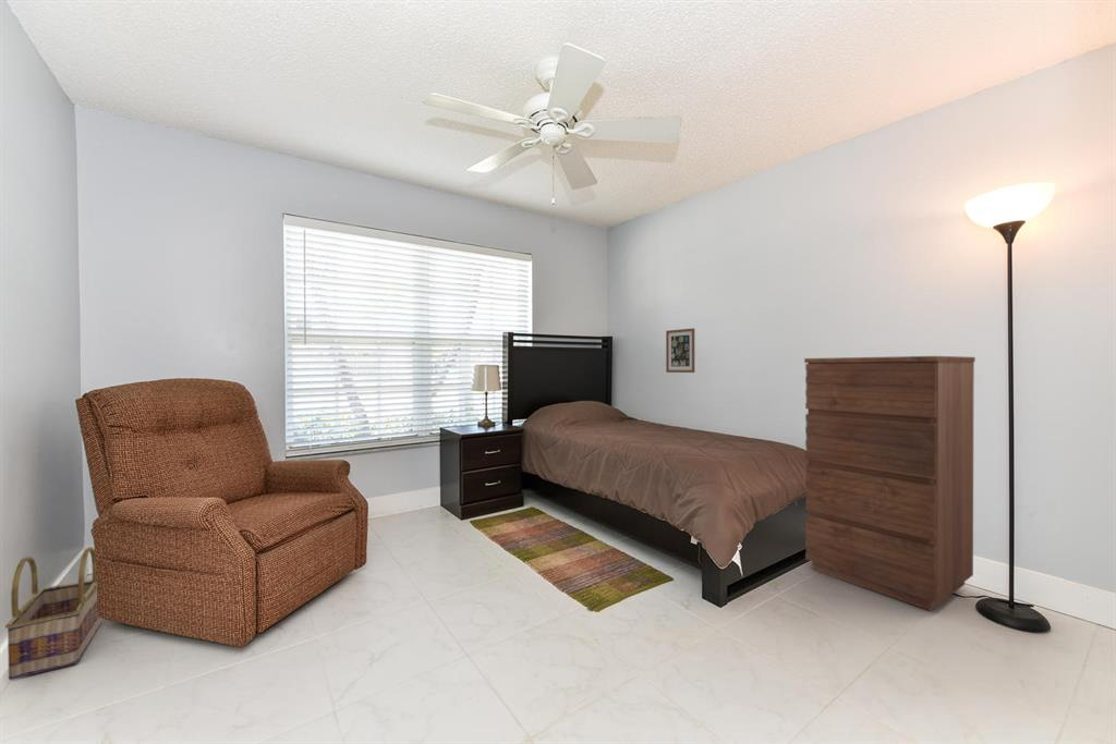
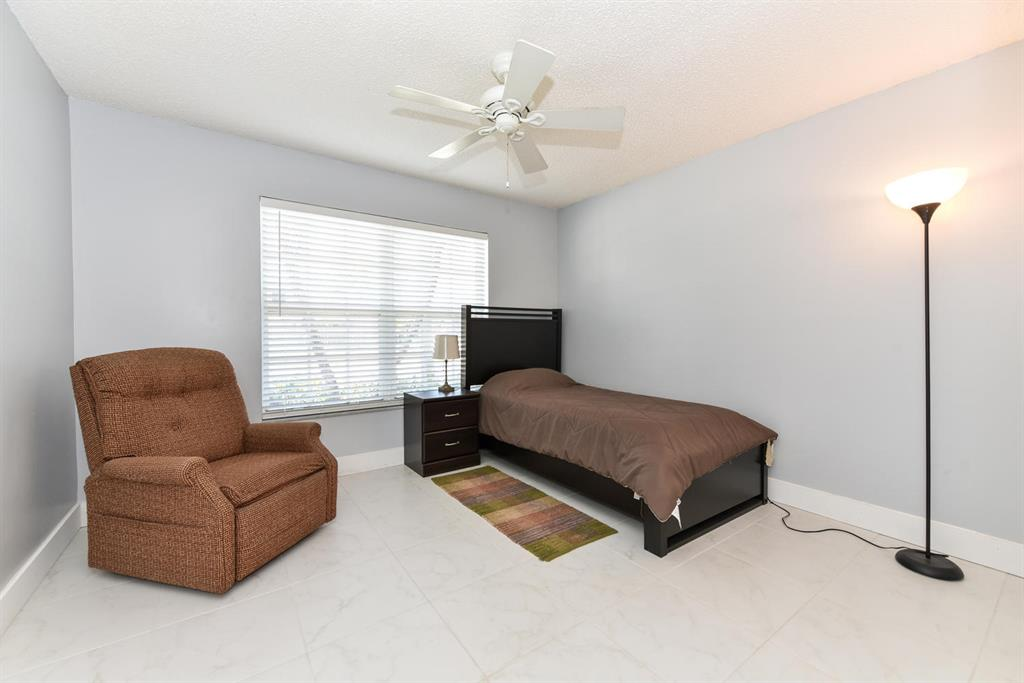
- dresser [803,355,976,611]
- basket [4,546,102,681]
- wall art [665,327,695,374]
